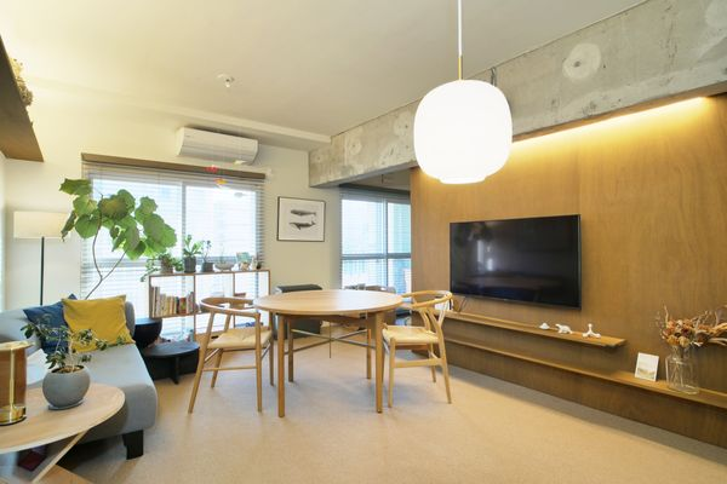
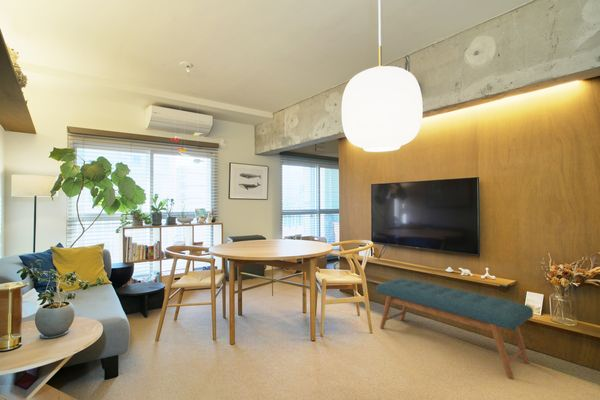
+ bench [375,278,534,379]
